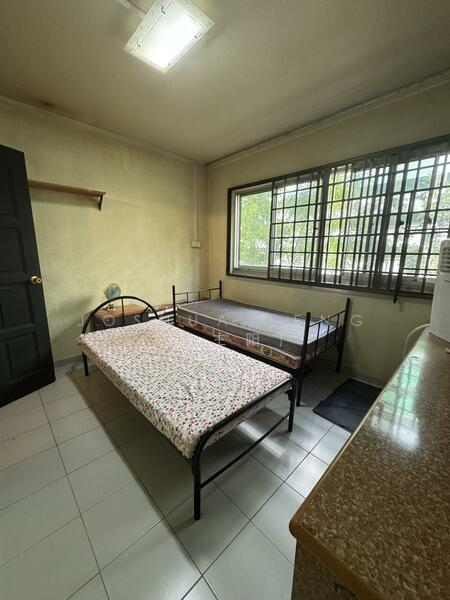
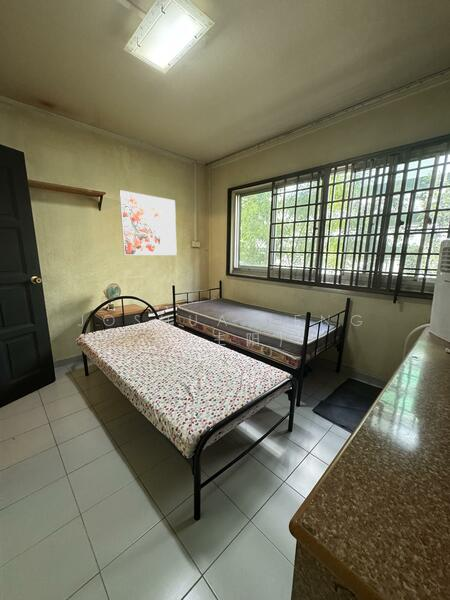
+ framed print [118,189,178,256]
